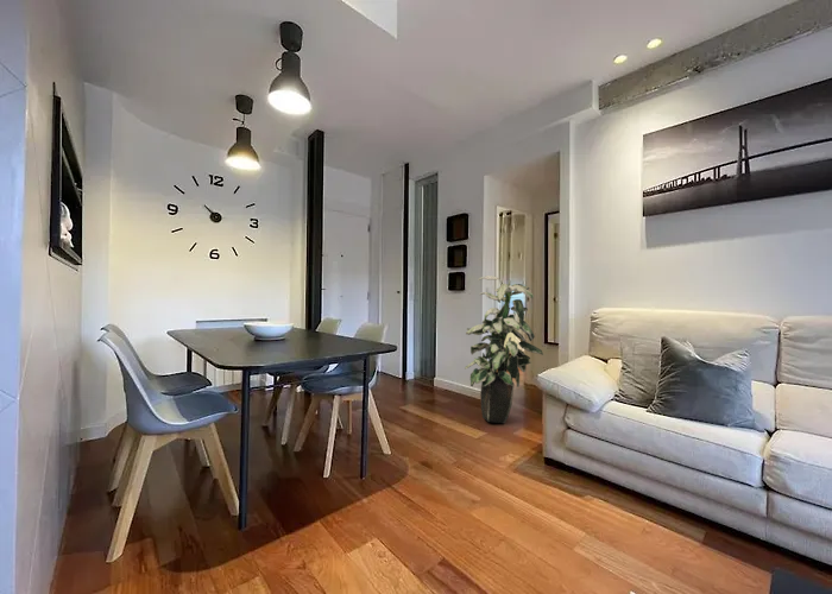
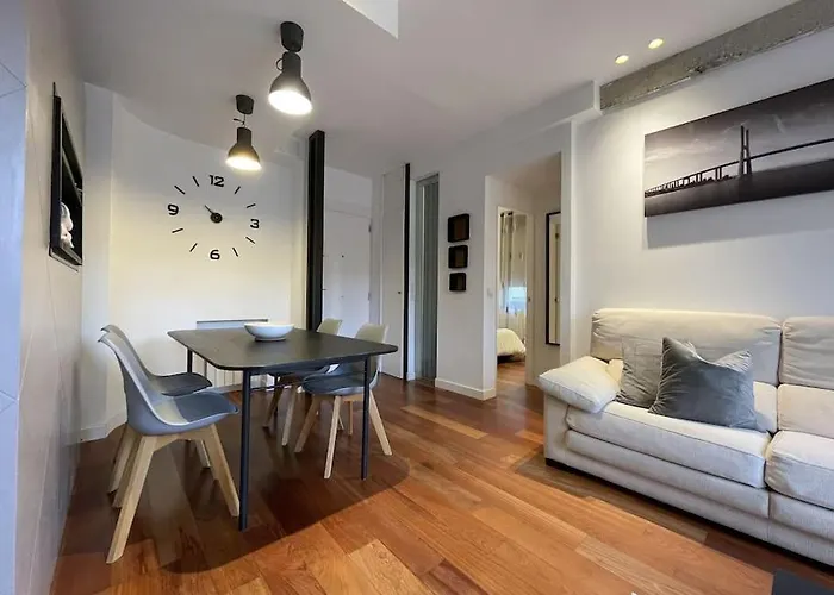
- indoor plant [464,274,544,424]
